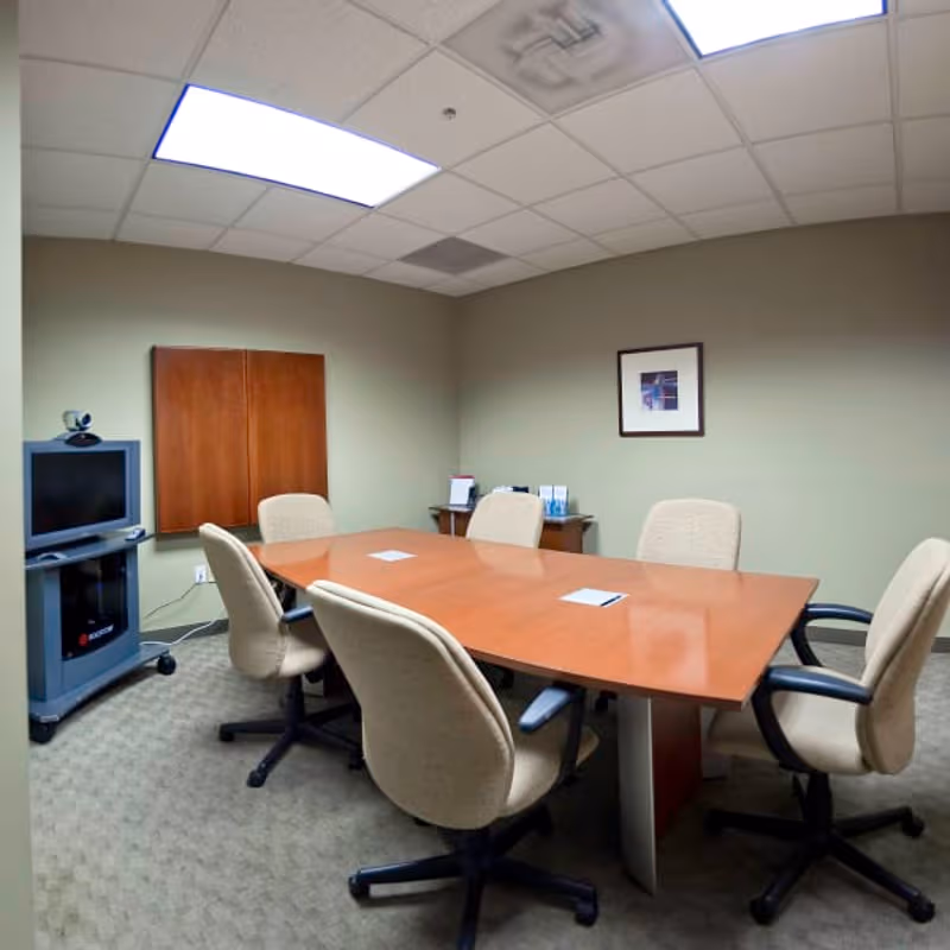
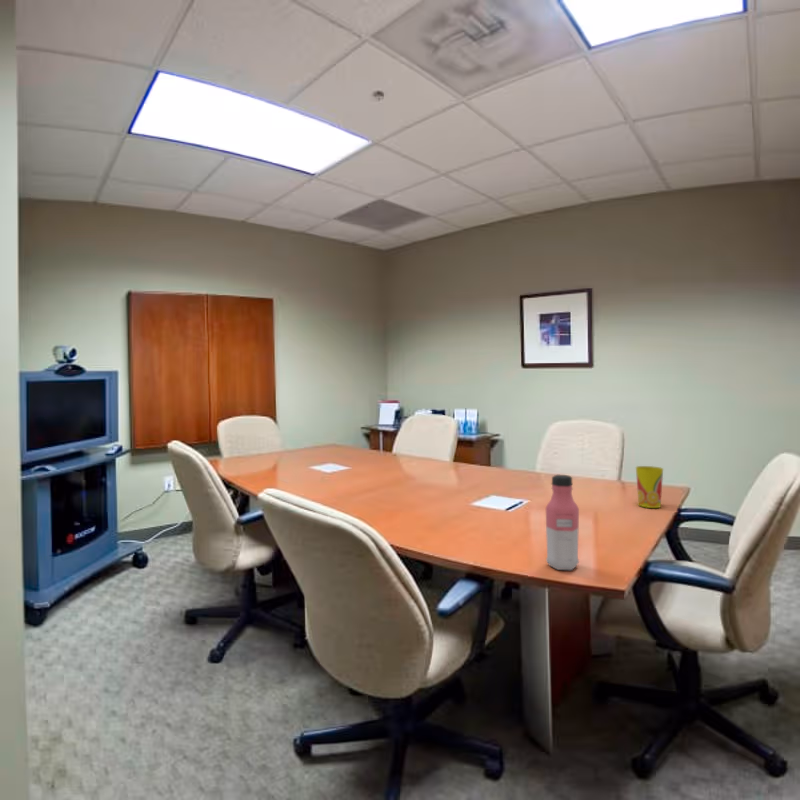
+ water bottle [545,474,580,571]
+ cup [635,465,664,509]
